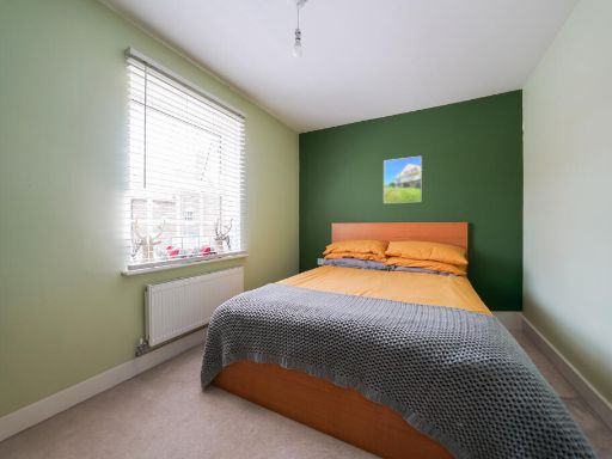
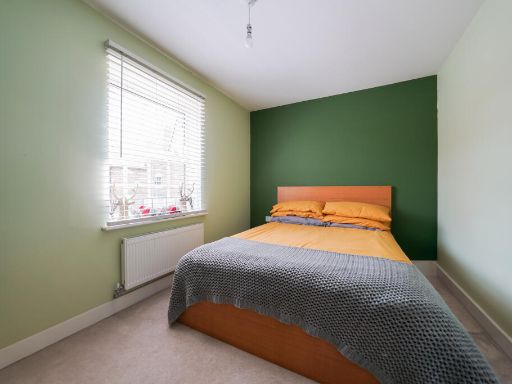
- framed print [382,155,423,204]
